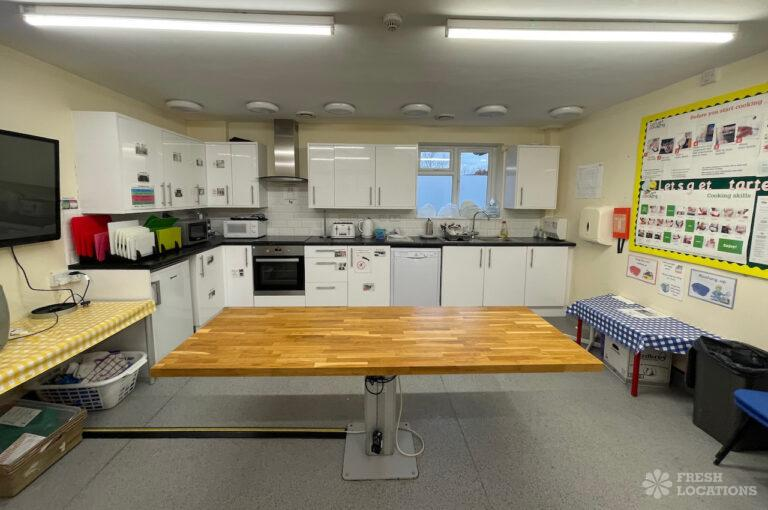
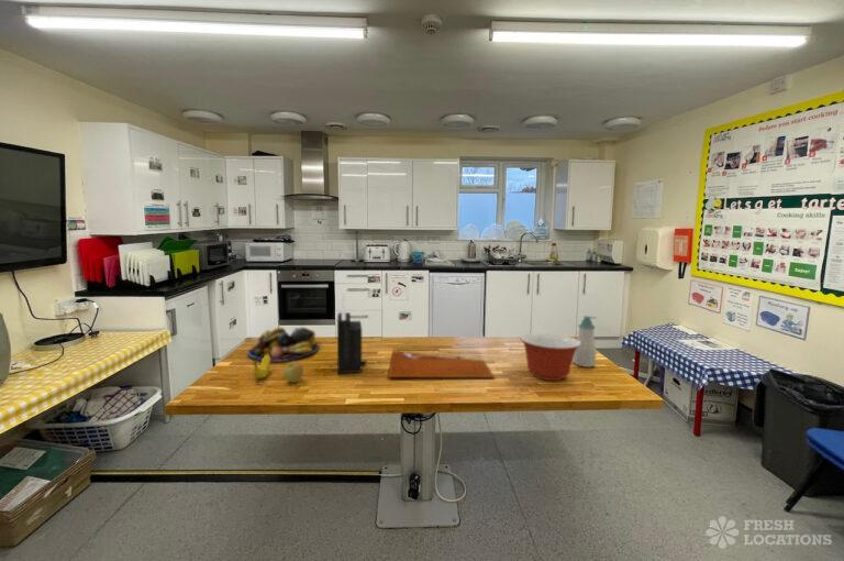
+ banana [252,354,271,380]
+ apple [282,360,304,384]
+ cutting board [388,350,496,378]
+ mixing bowl [519,332,581,382]
+ fruit bowl [247,327,320,362]
+ soap bottle [573,315,598,369]
+ knife block [336,287,367,375]
